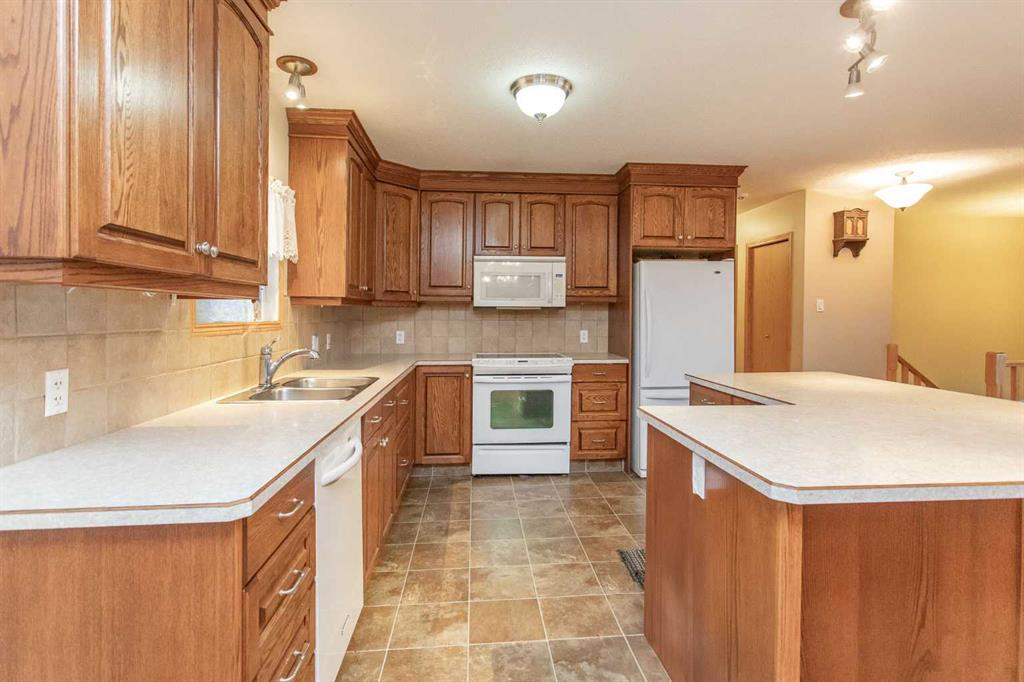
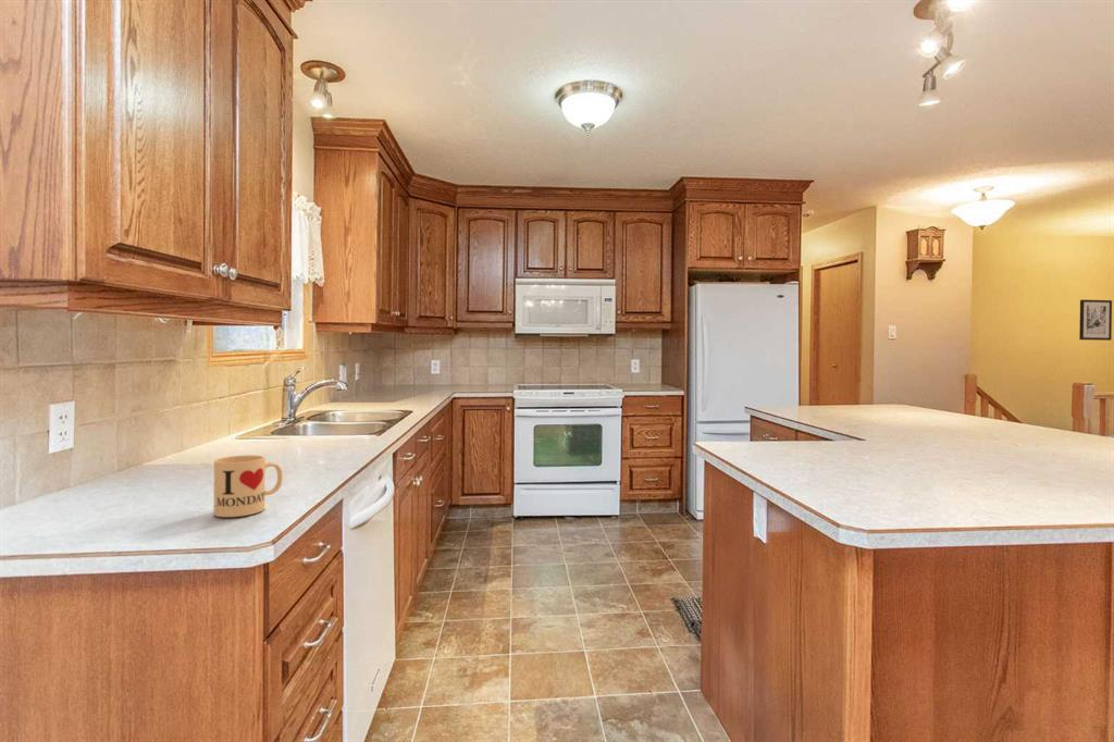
+ mug [213,454,284,518]
+ wall art [1078,298,1113,342]
